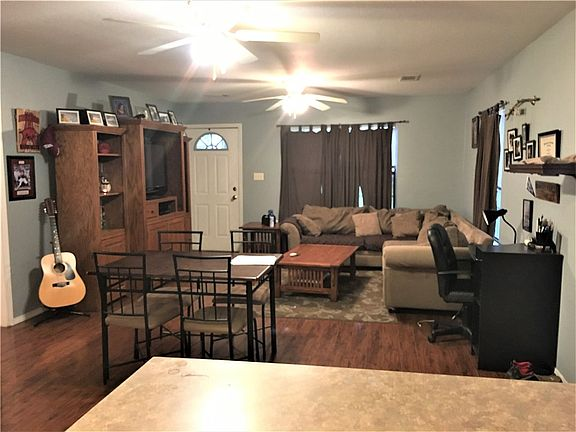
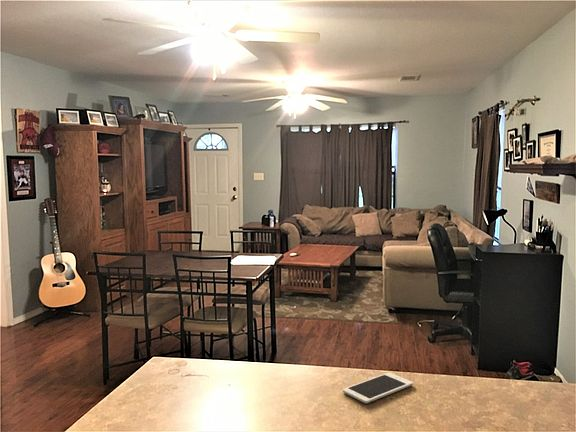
+ cell phone [342,372,414,404]
